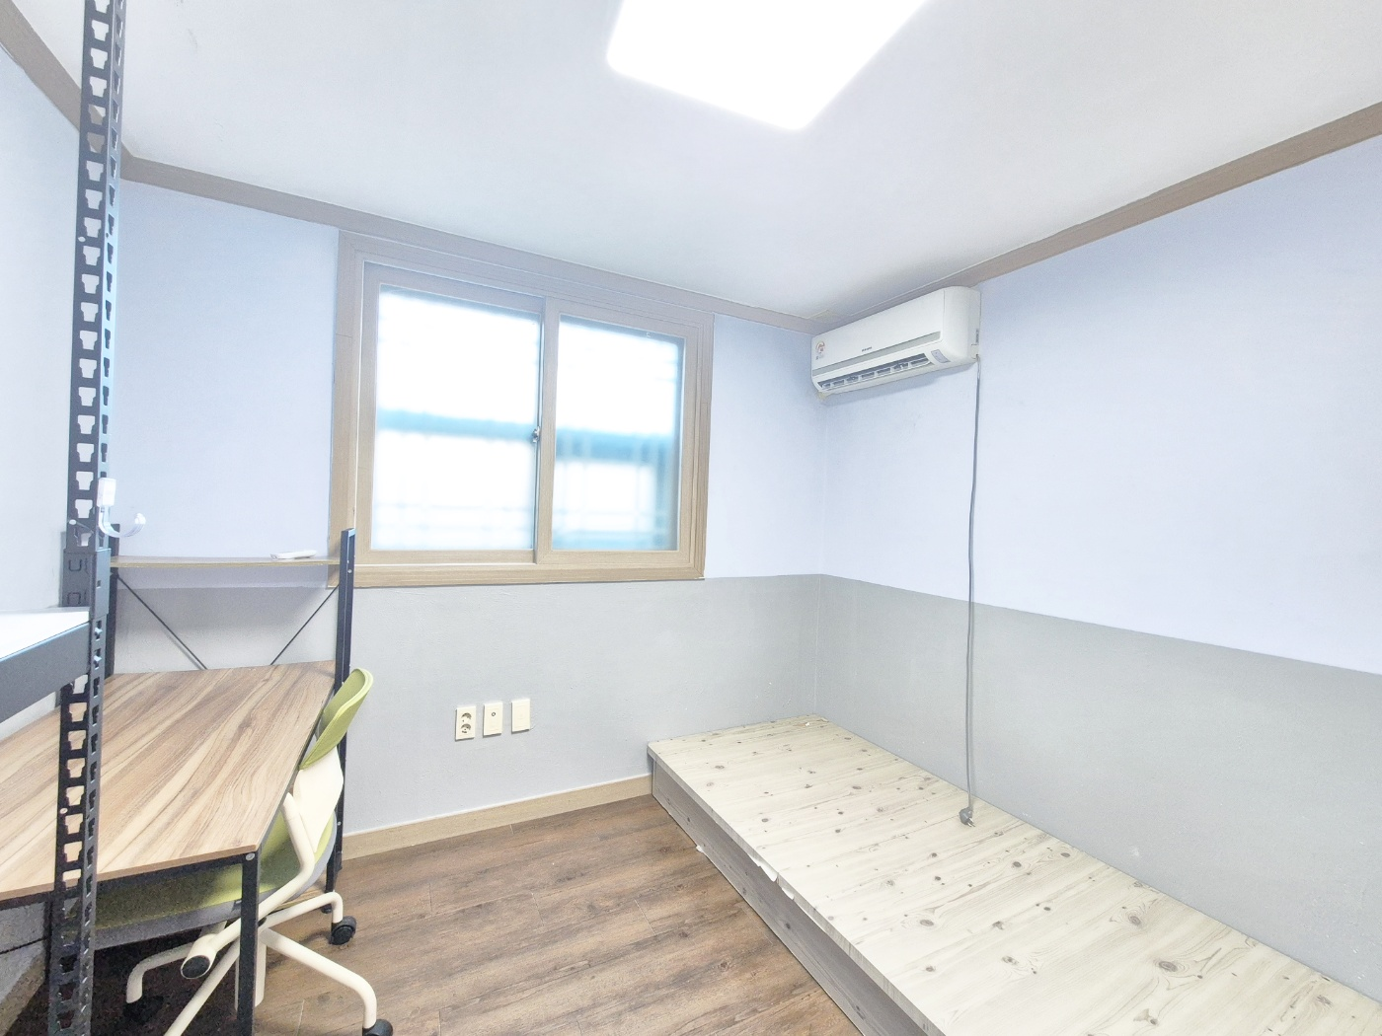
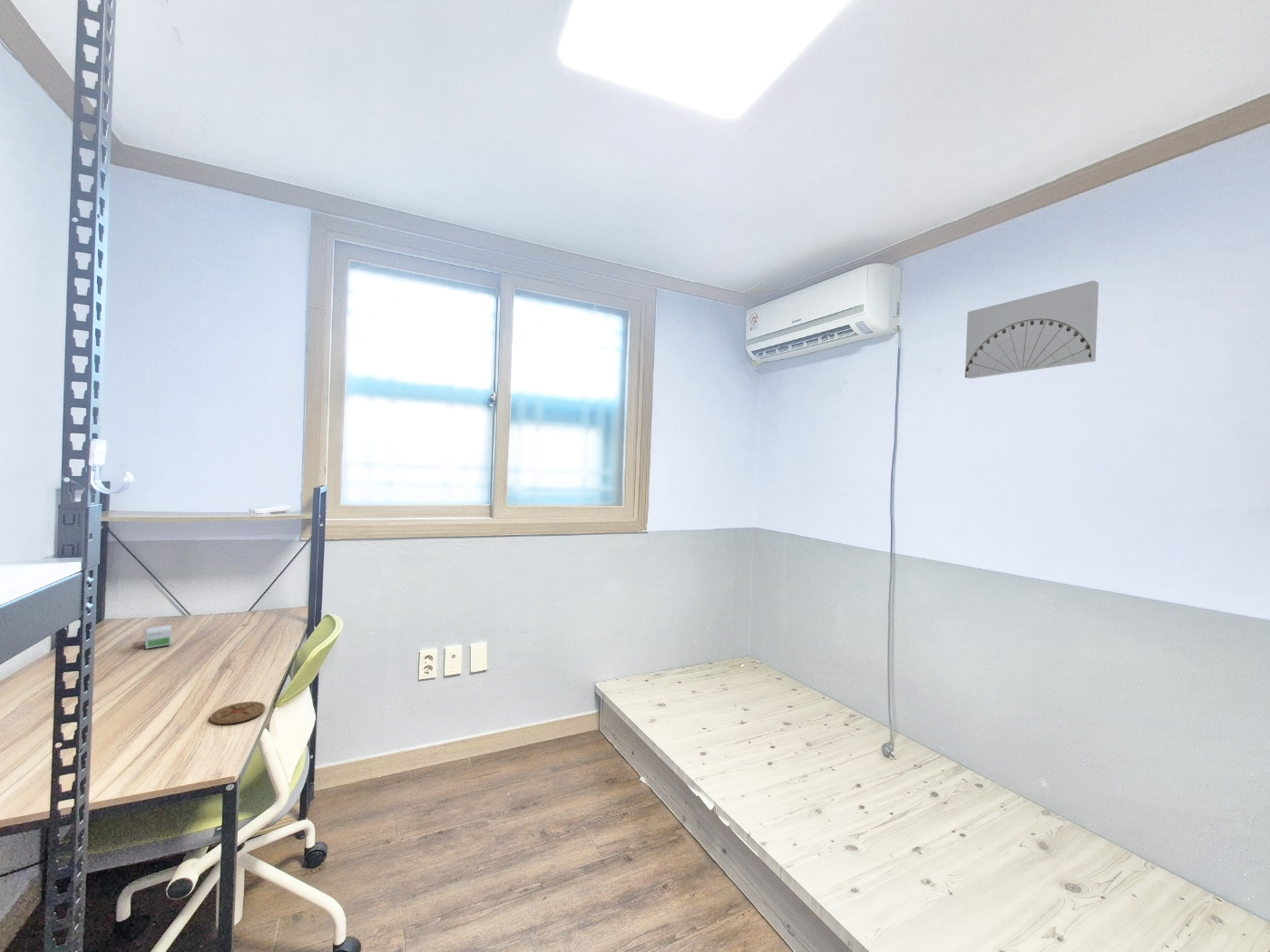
+ coaster [209,701,266,725]
+ small box [144,624,172,650]
+ wall art [964,279,1099,380]
